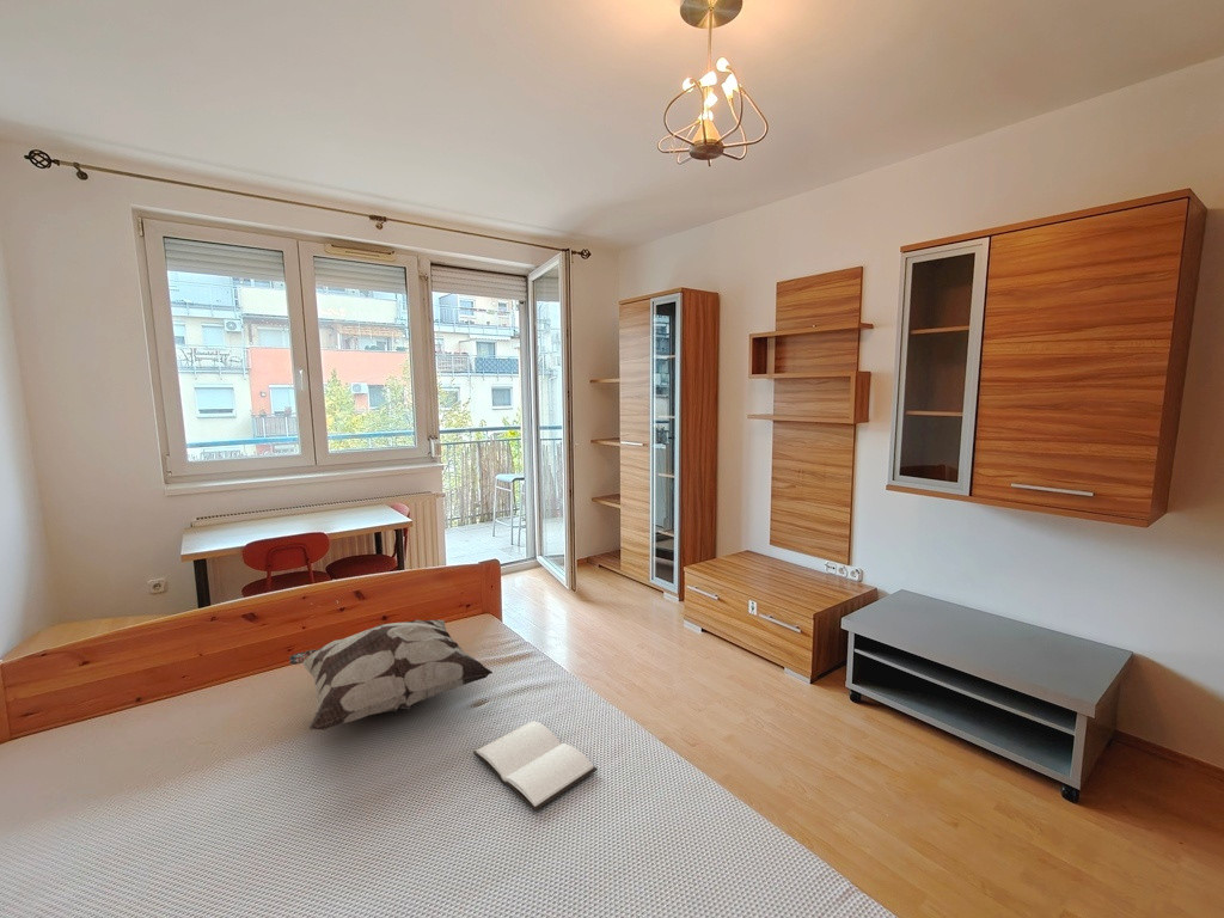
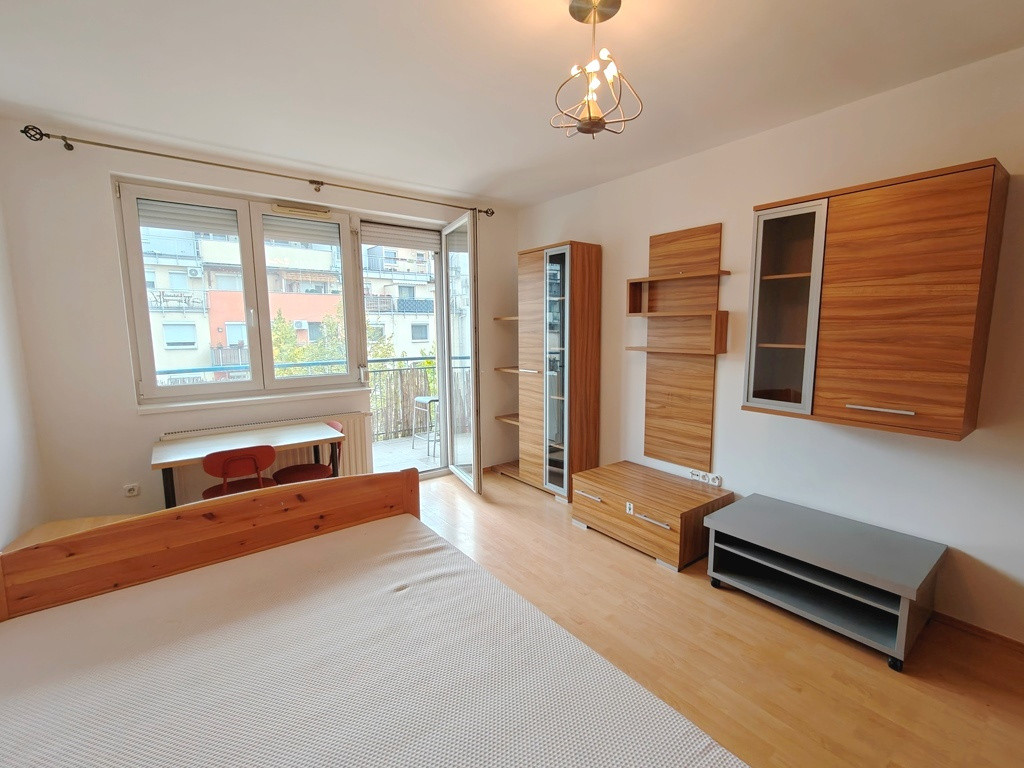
- decorative pillow [288,619,494,730]
- book [472,720,599,813]
